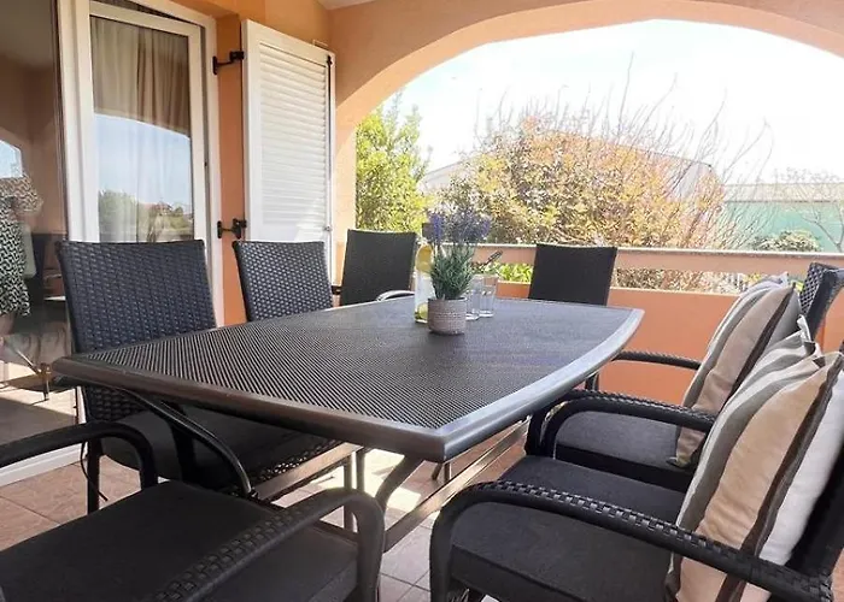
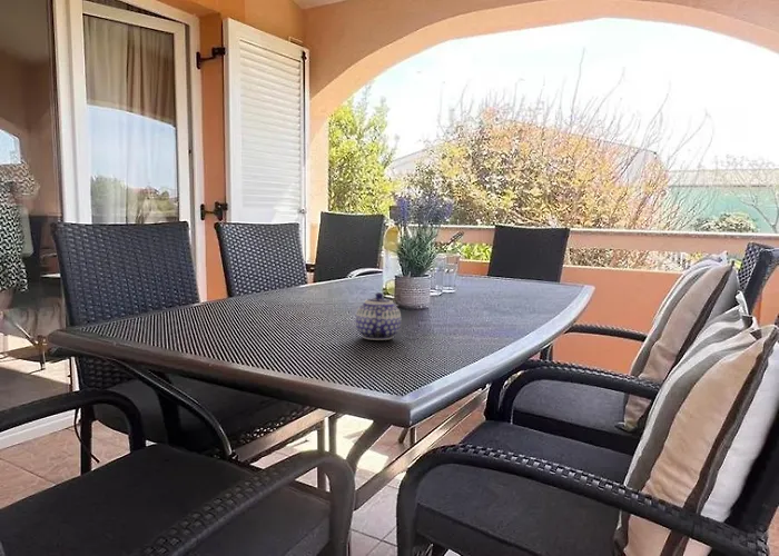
+ teapot [355,291,402,341]
